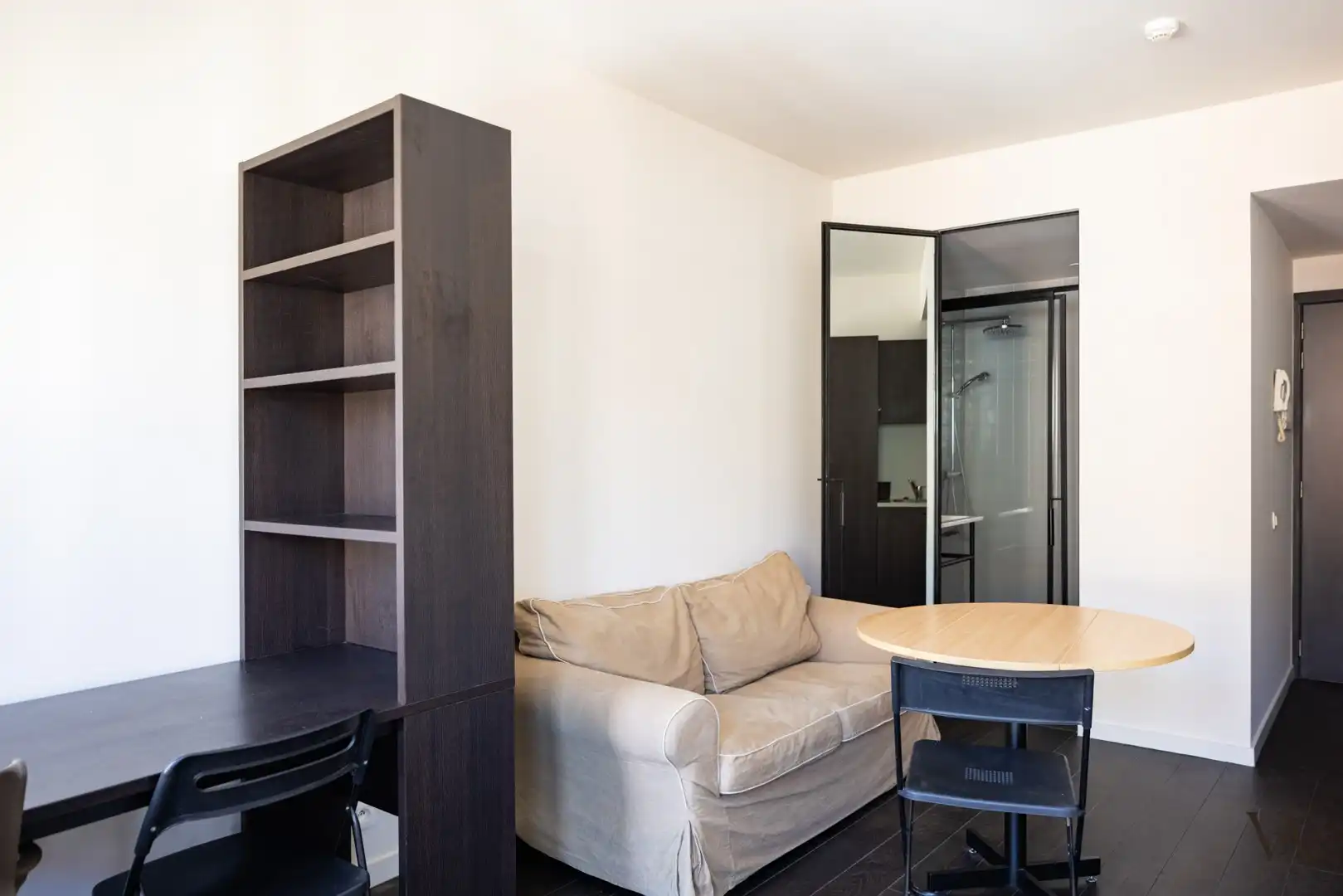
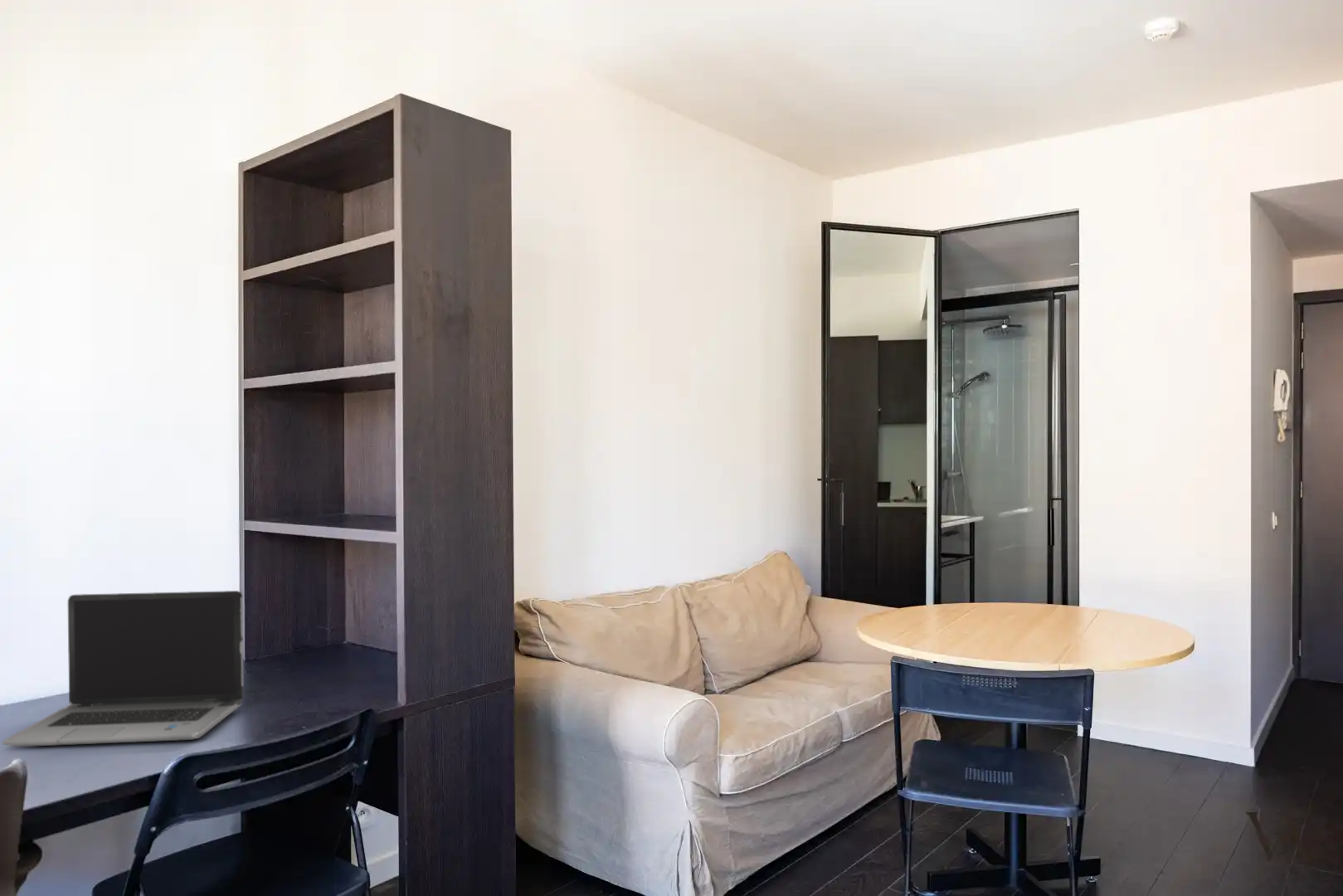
+ laptop computer [2,590,245,747]
